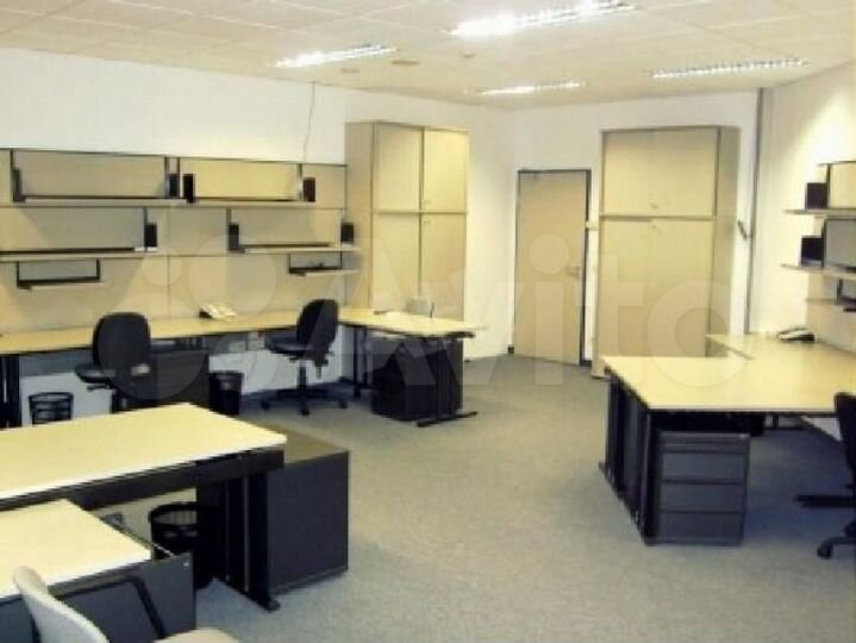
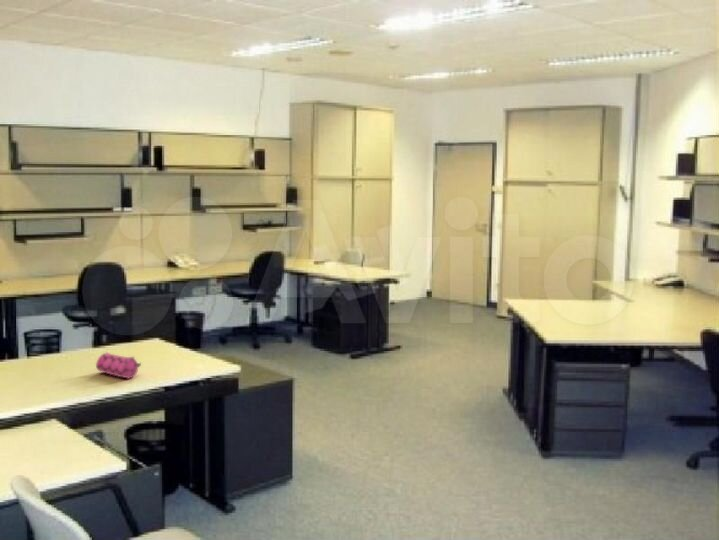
+ pencil case [95,351,142,380]
